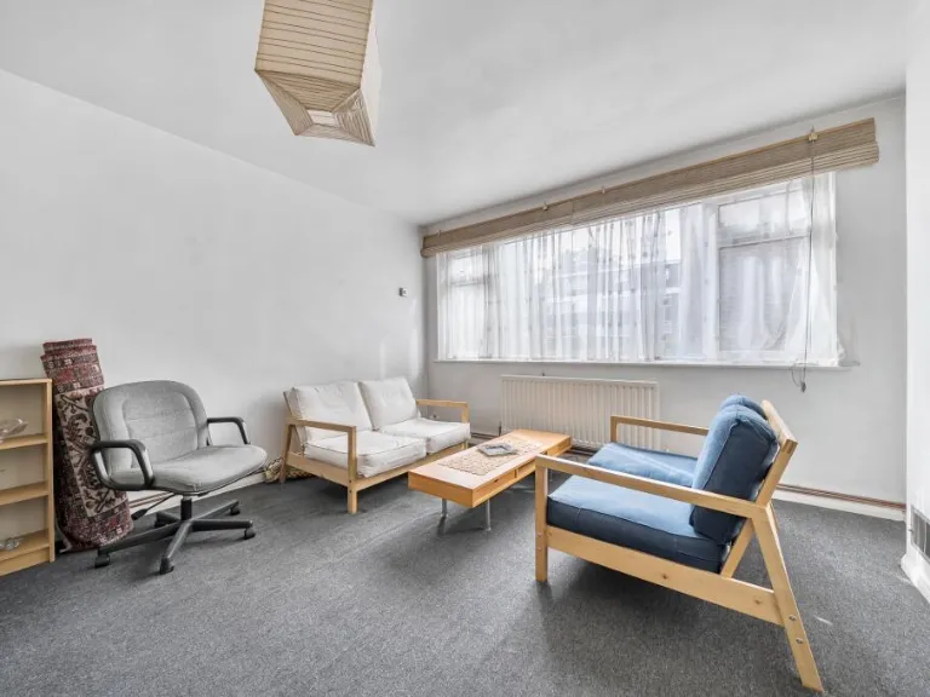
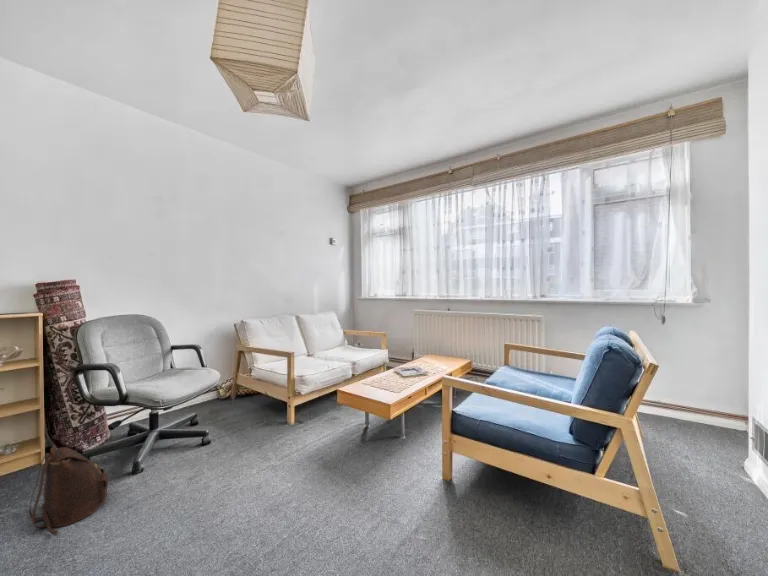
+ backpack [28,446,110,536]
